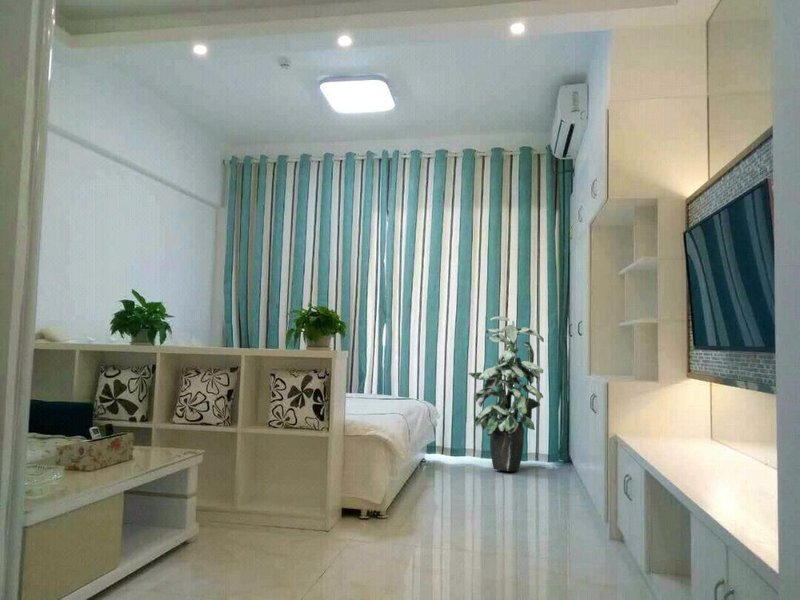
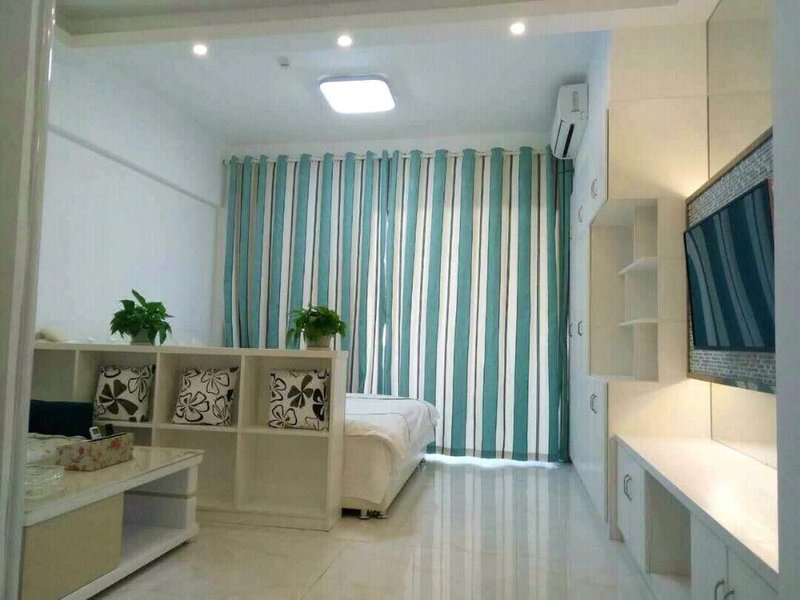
- indoor plant [467,315,545,472]
